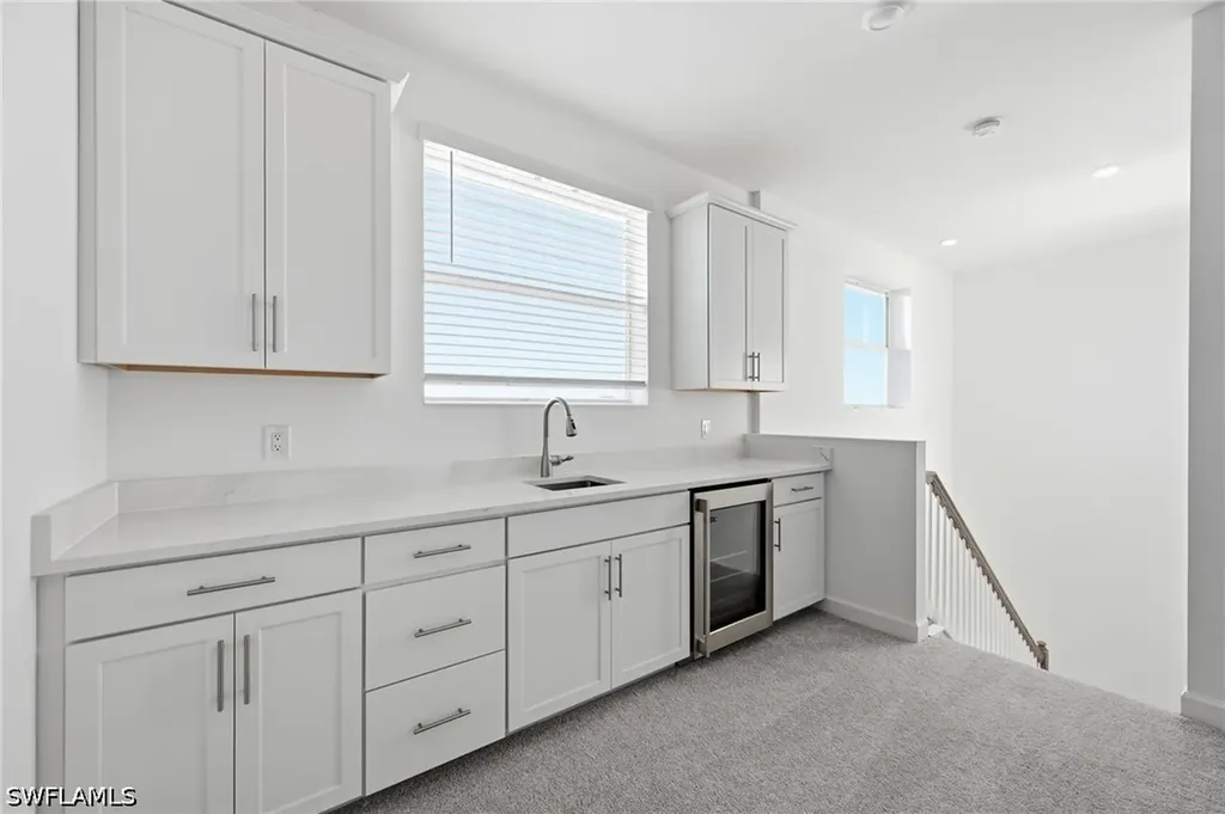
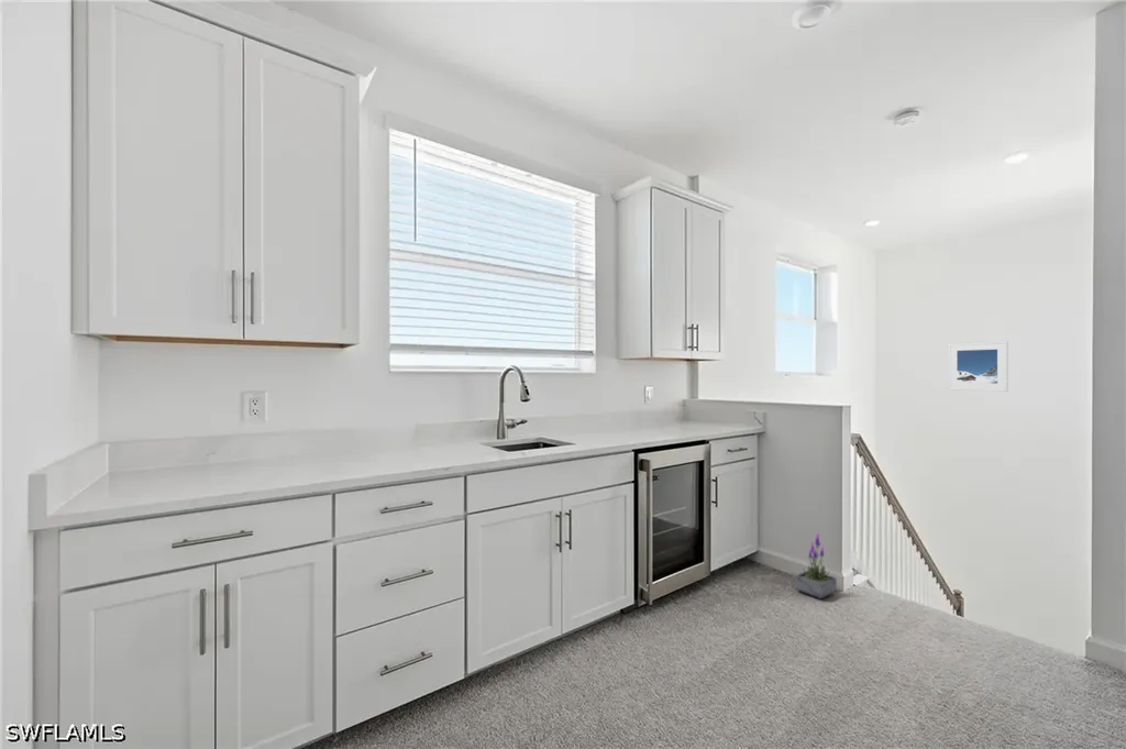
+ potted plant [795,531,838,599]
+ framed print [947,340,1009,393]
